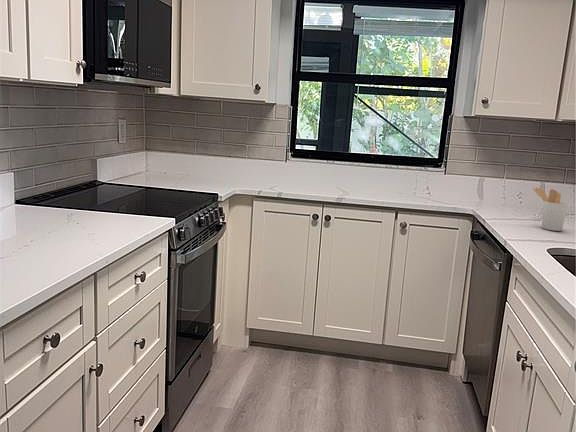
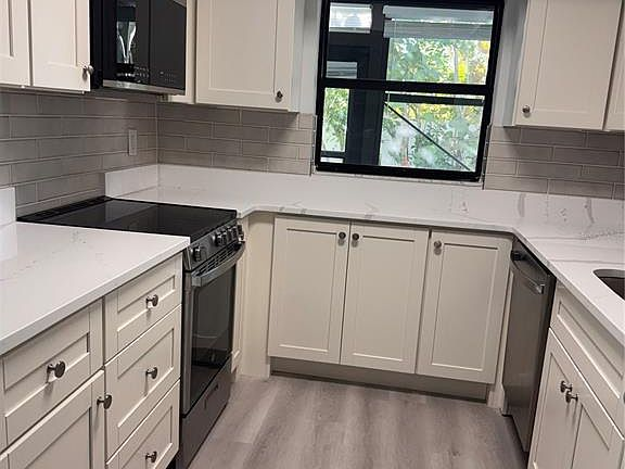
- utensil holder [532,187,569,232]
